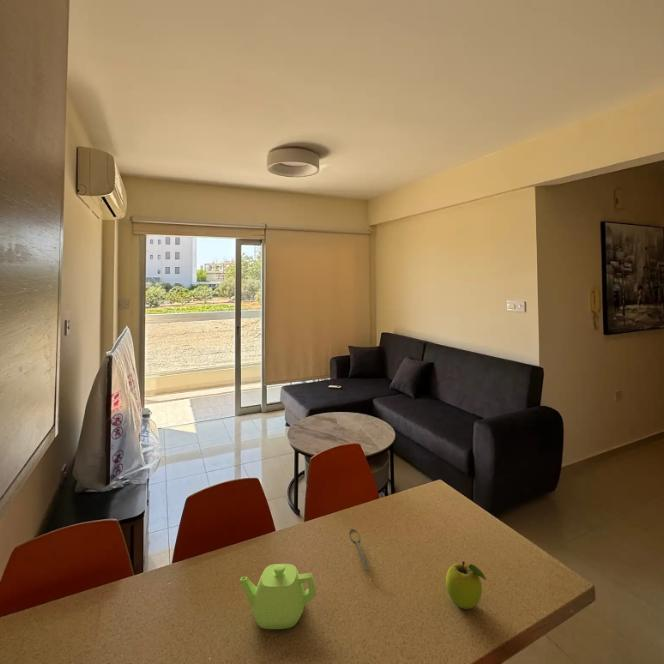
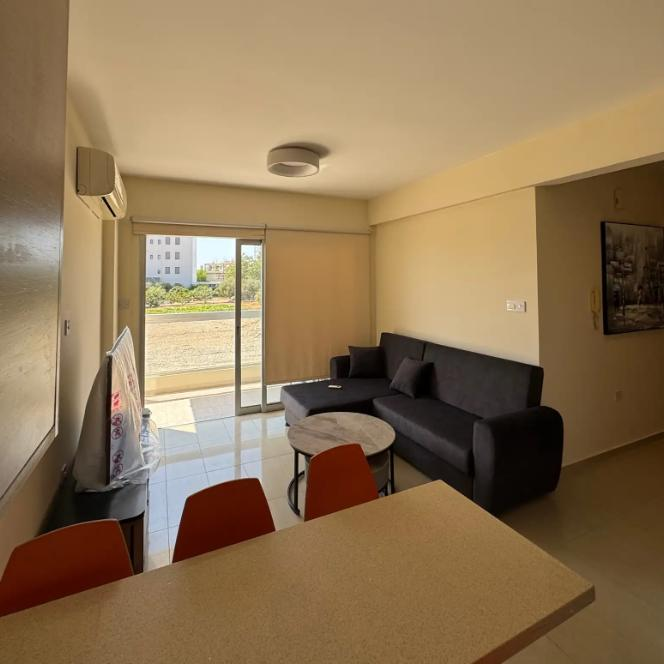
- teapot [239,563,317,630]
- fruit [445,560,487,610]
- spoon [348,528,371,572]
